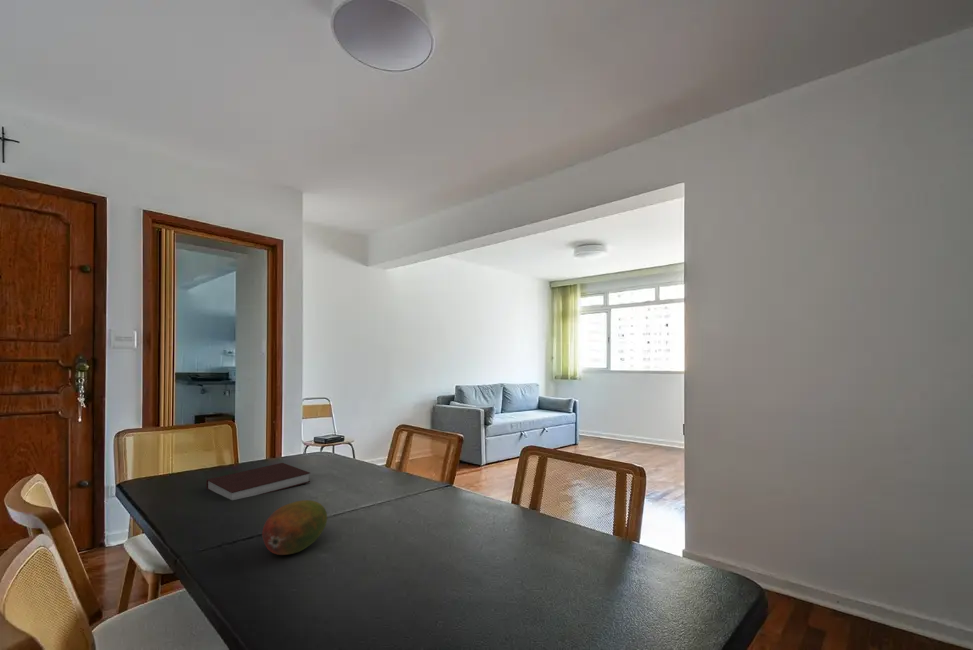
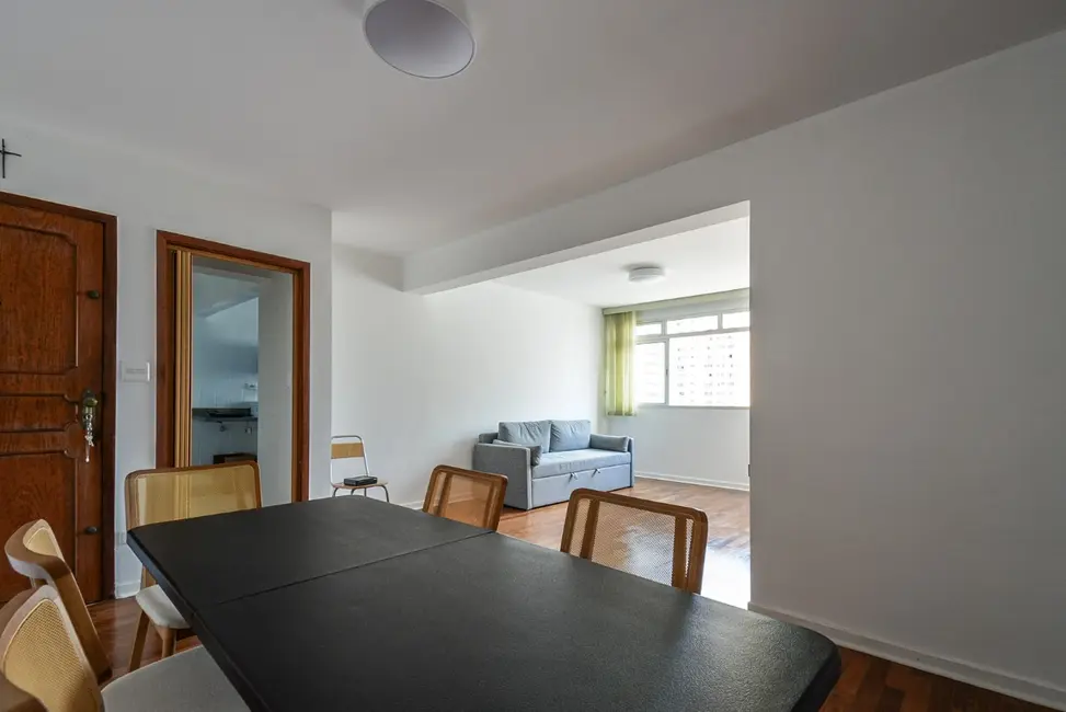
- fruit [261,499,328,556]
- notebook [205,462,311,501]
